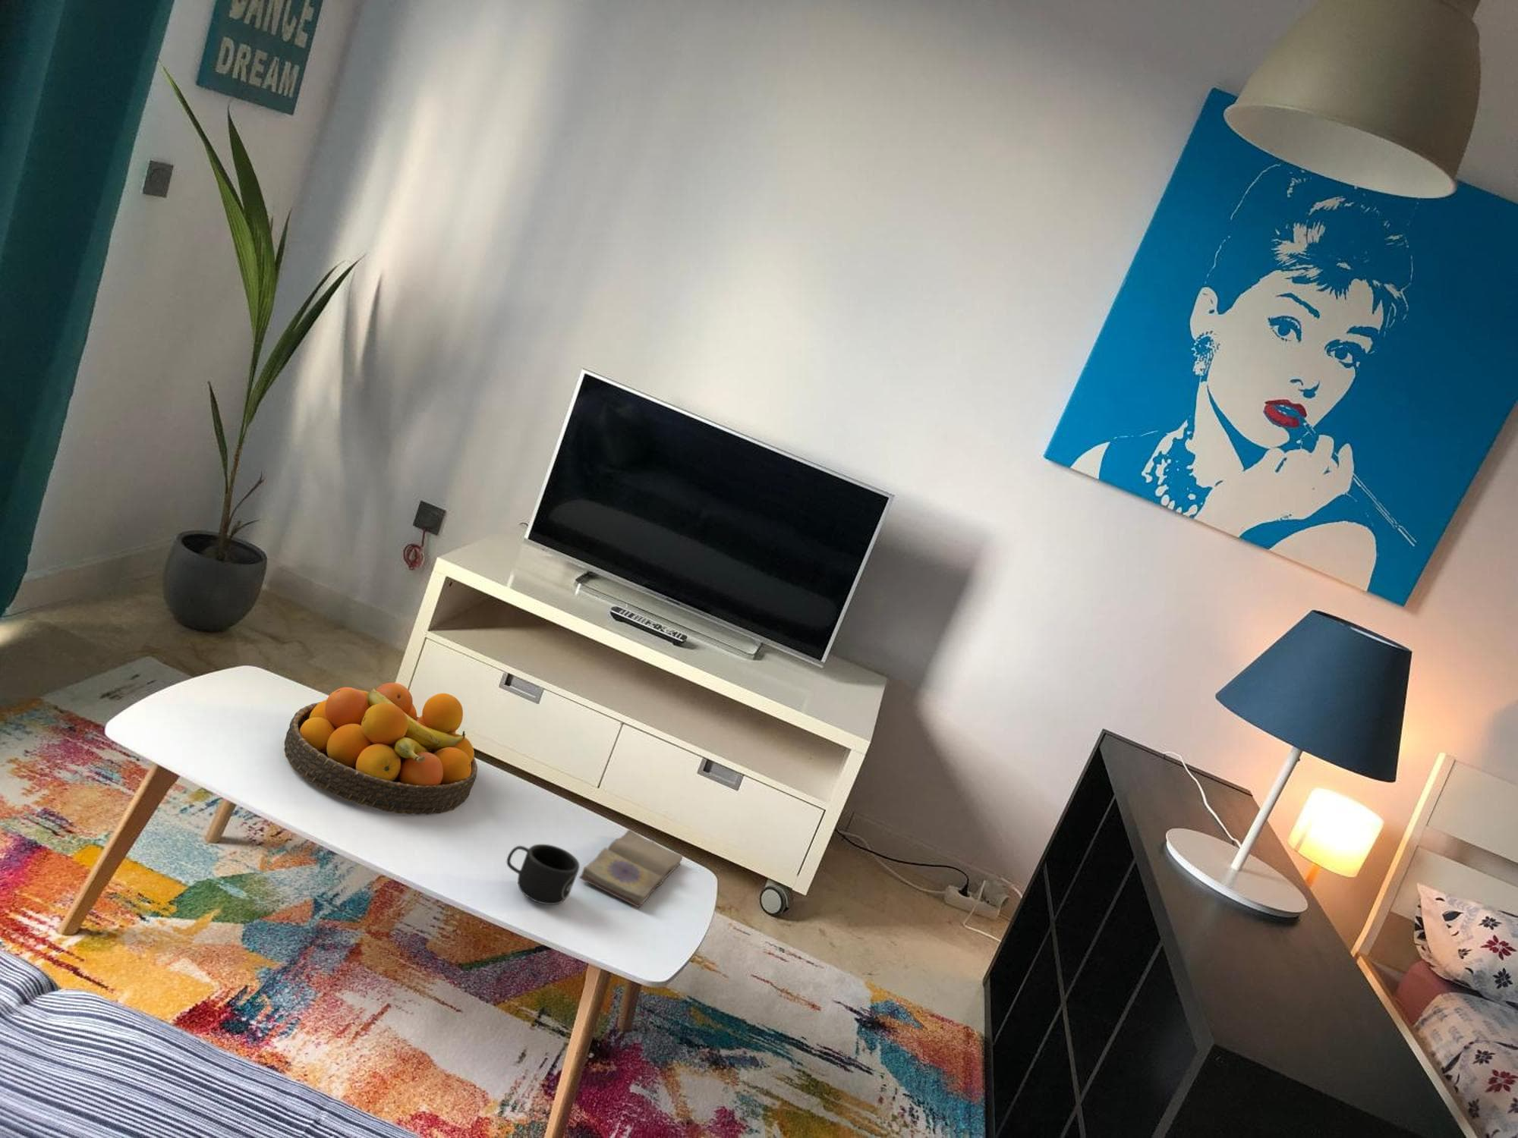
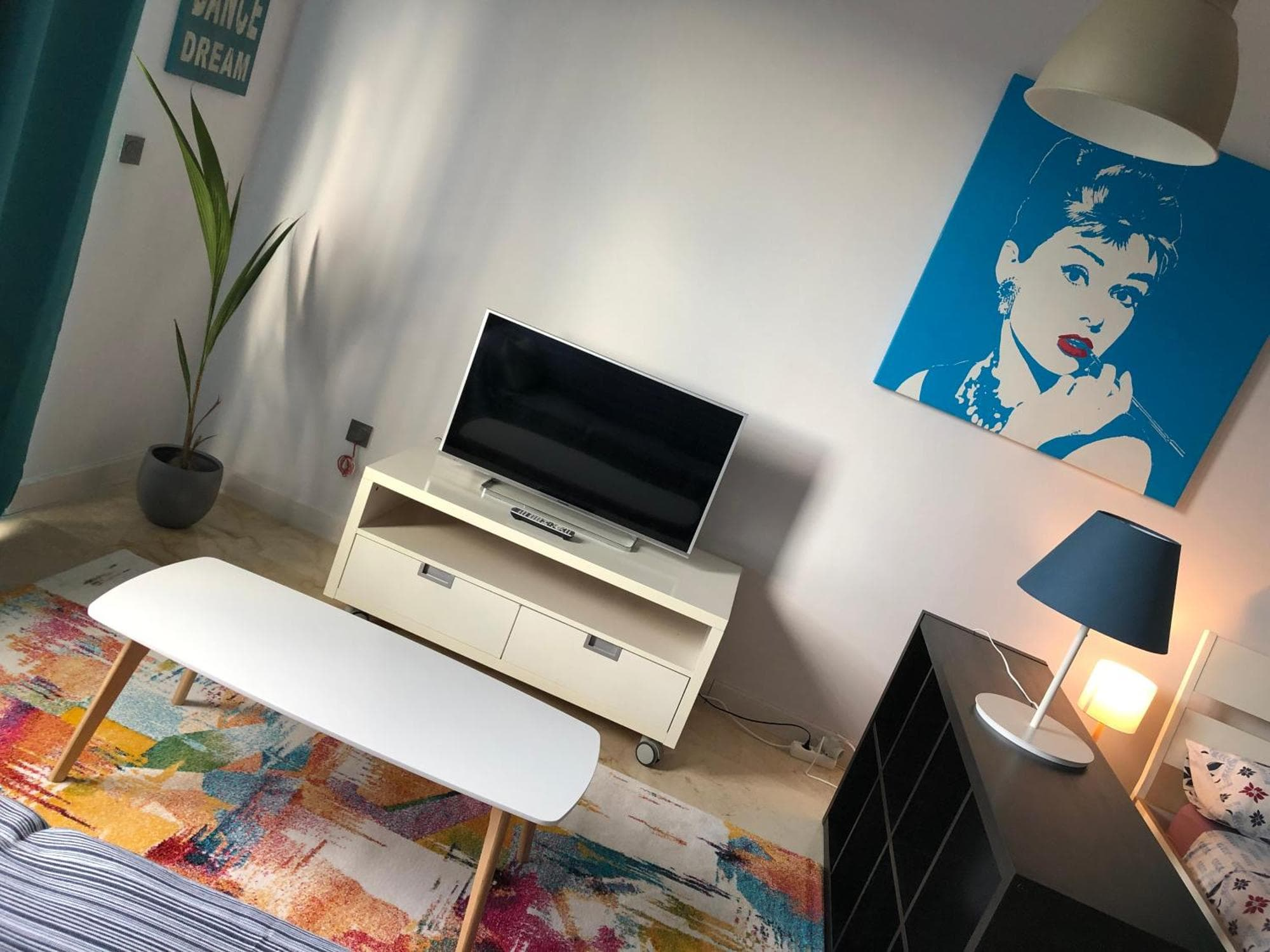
- fruit bowl [283,683,478,815]
- diary [579,828,684,908]
- mug [507,844,581,905]
